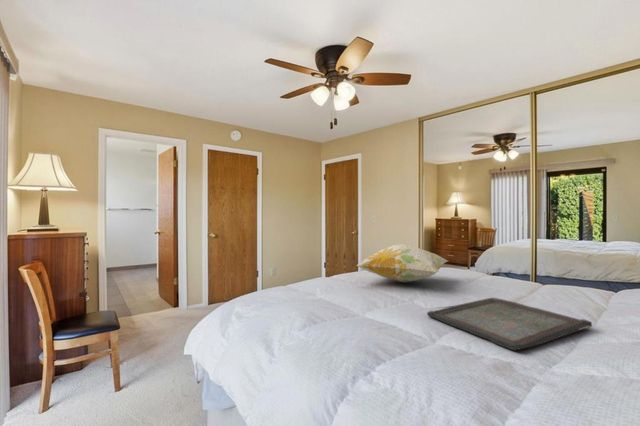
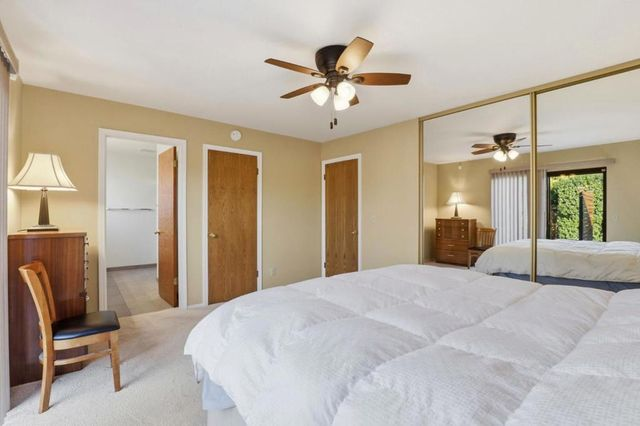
- decorative pillow [355,243,448,283]
- serving tray [426,296,593,351]
